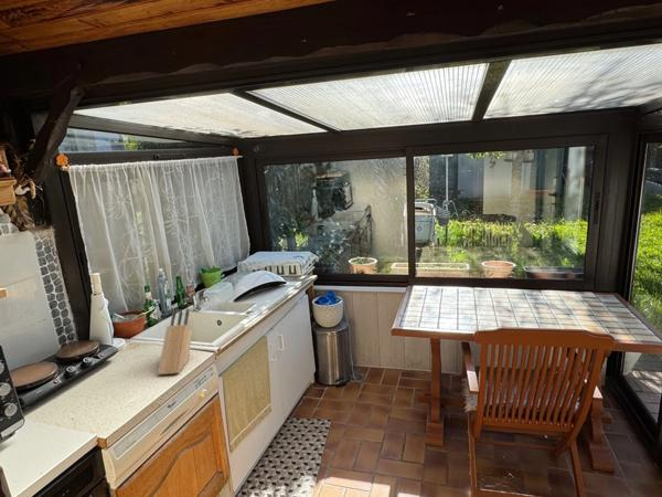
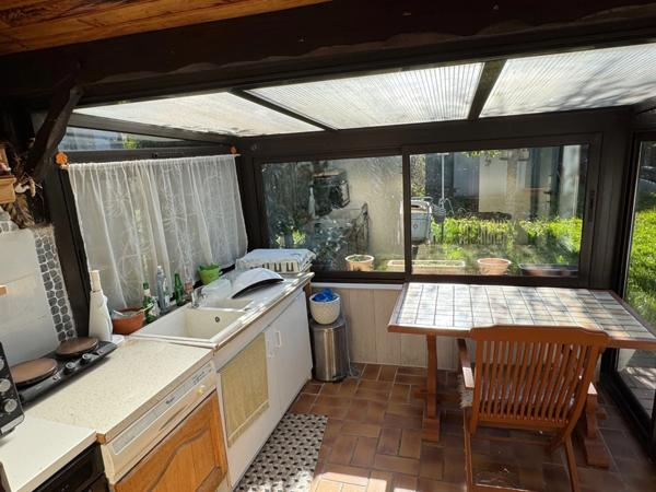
- knife block [157,307,193,376]
